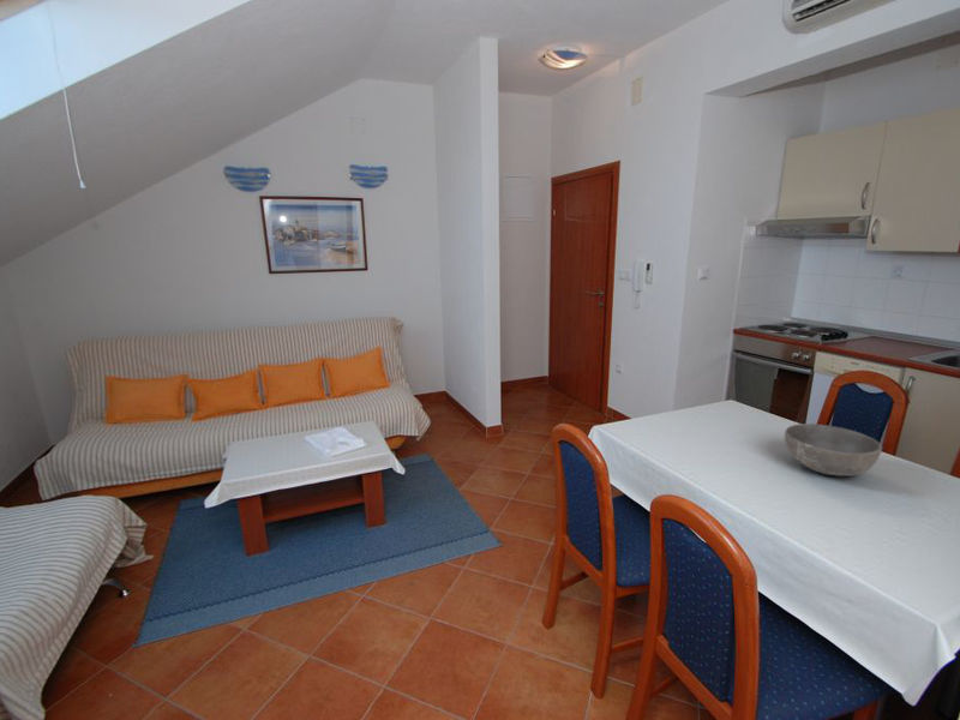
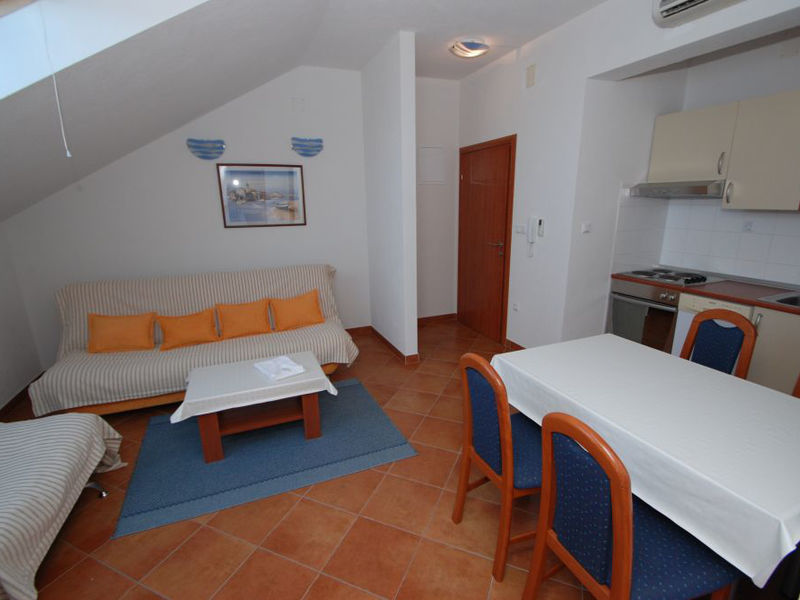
- bowl [784,422,883,478]
